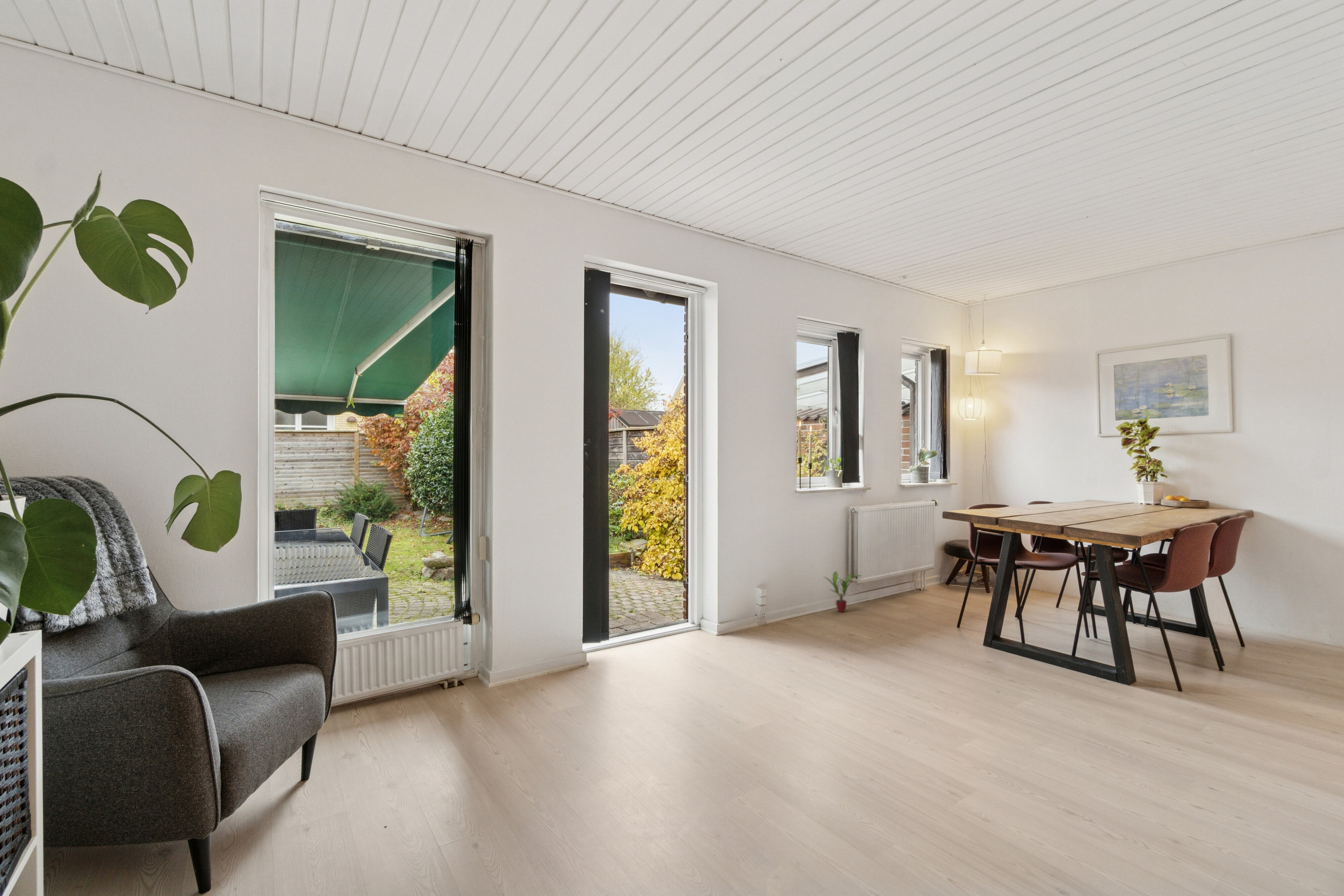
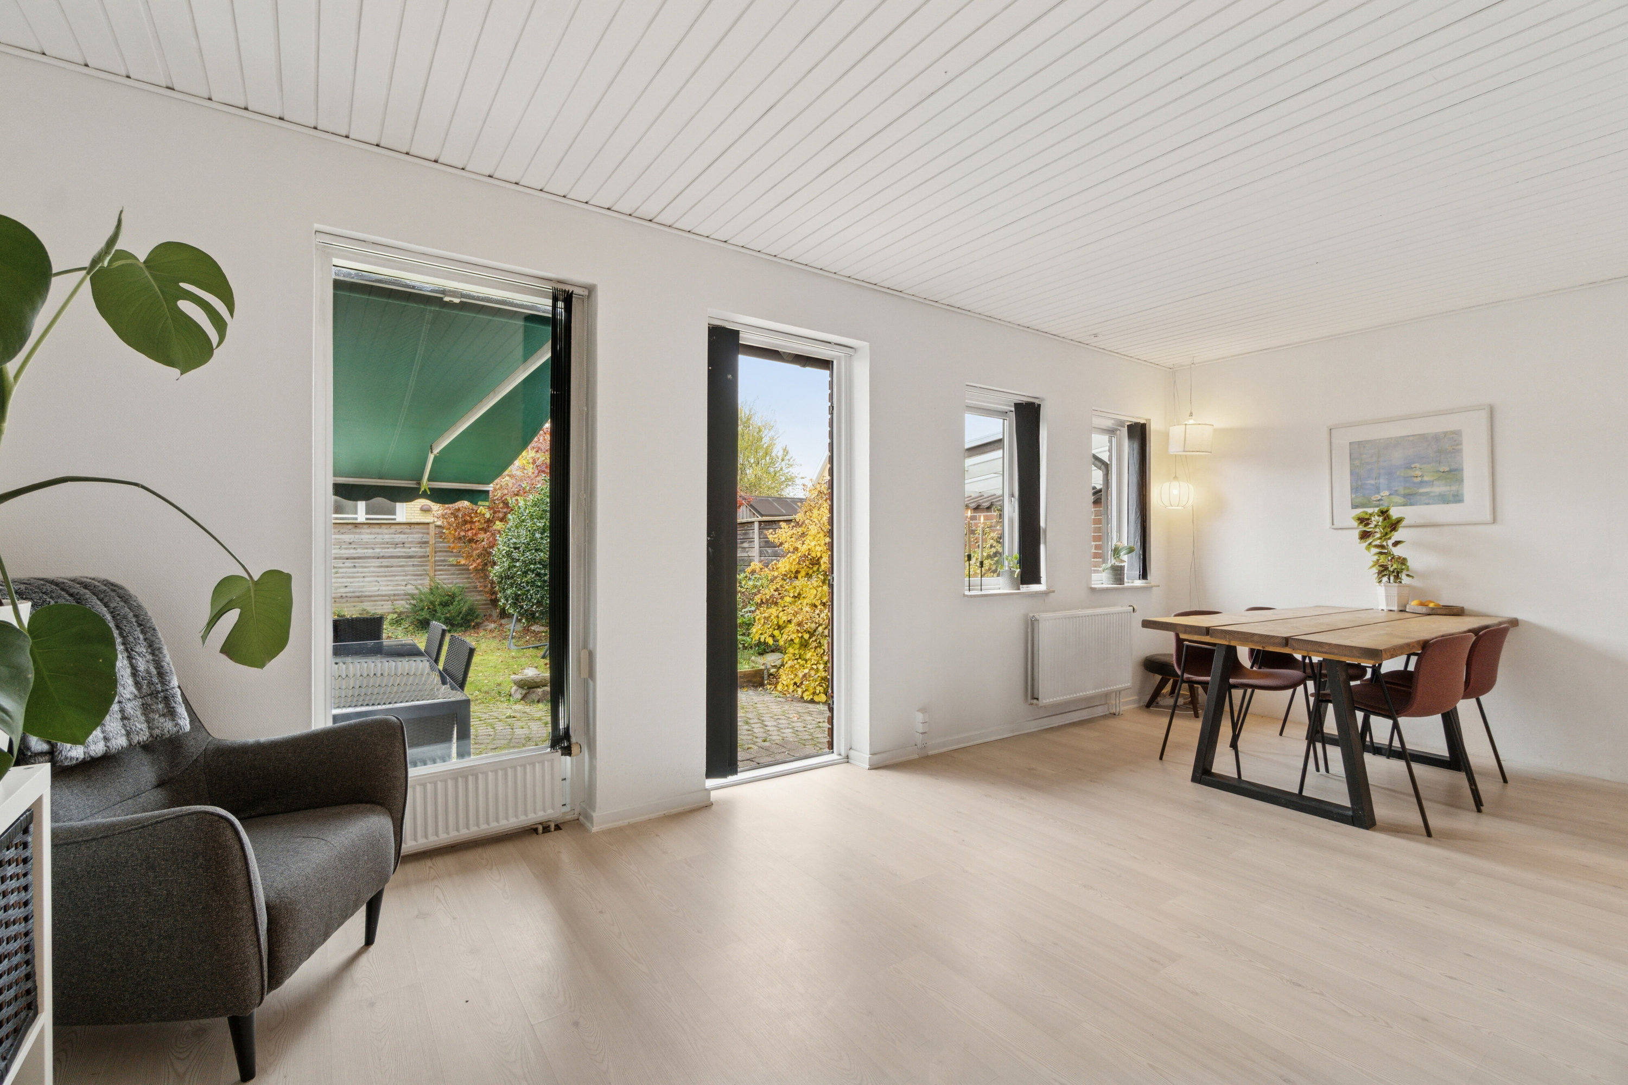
- potted plant [823,571,862,612]
